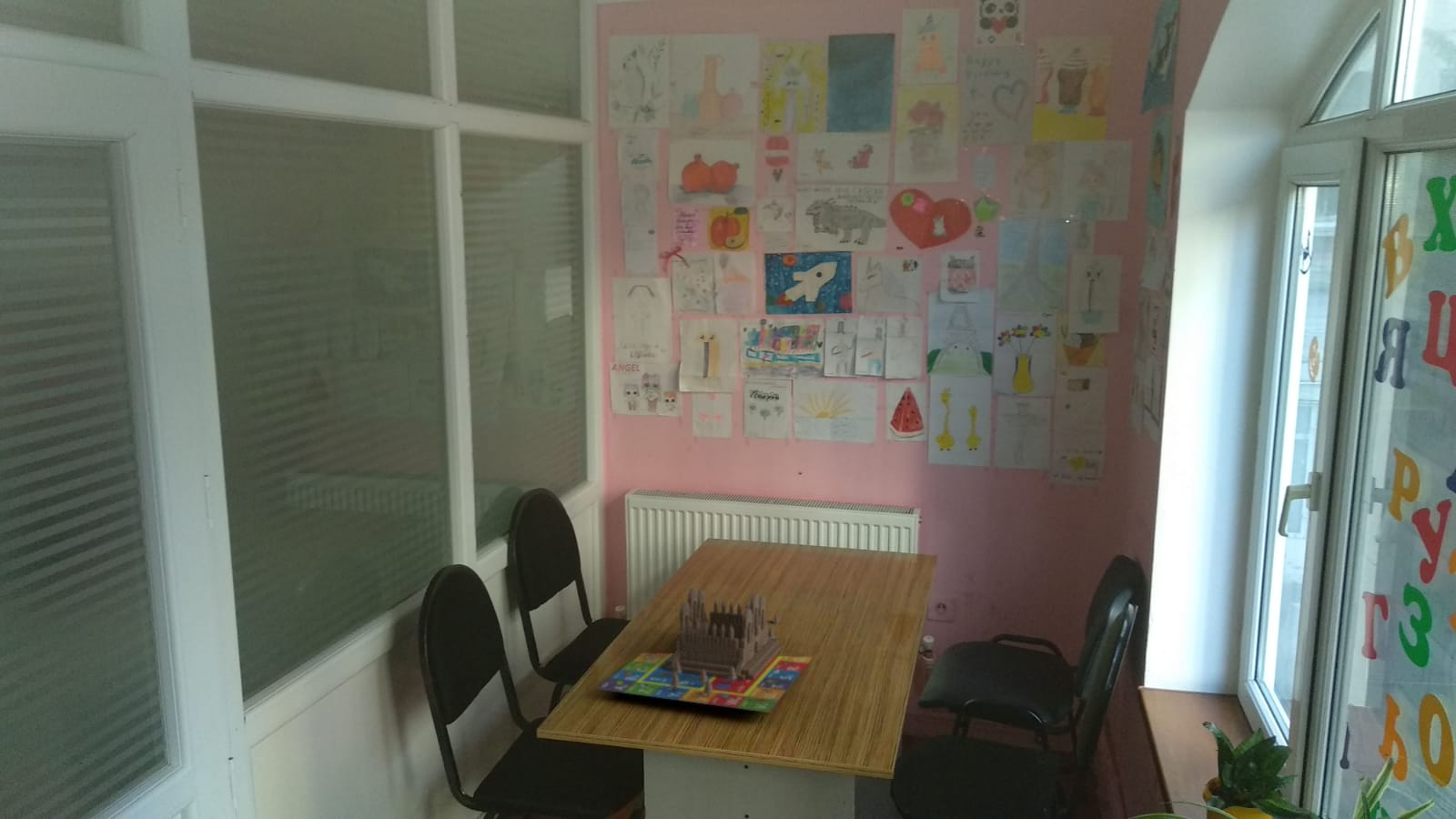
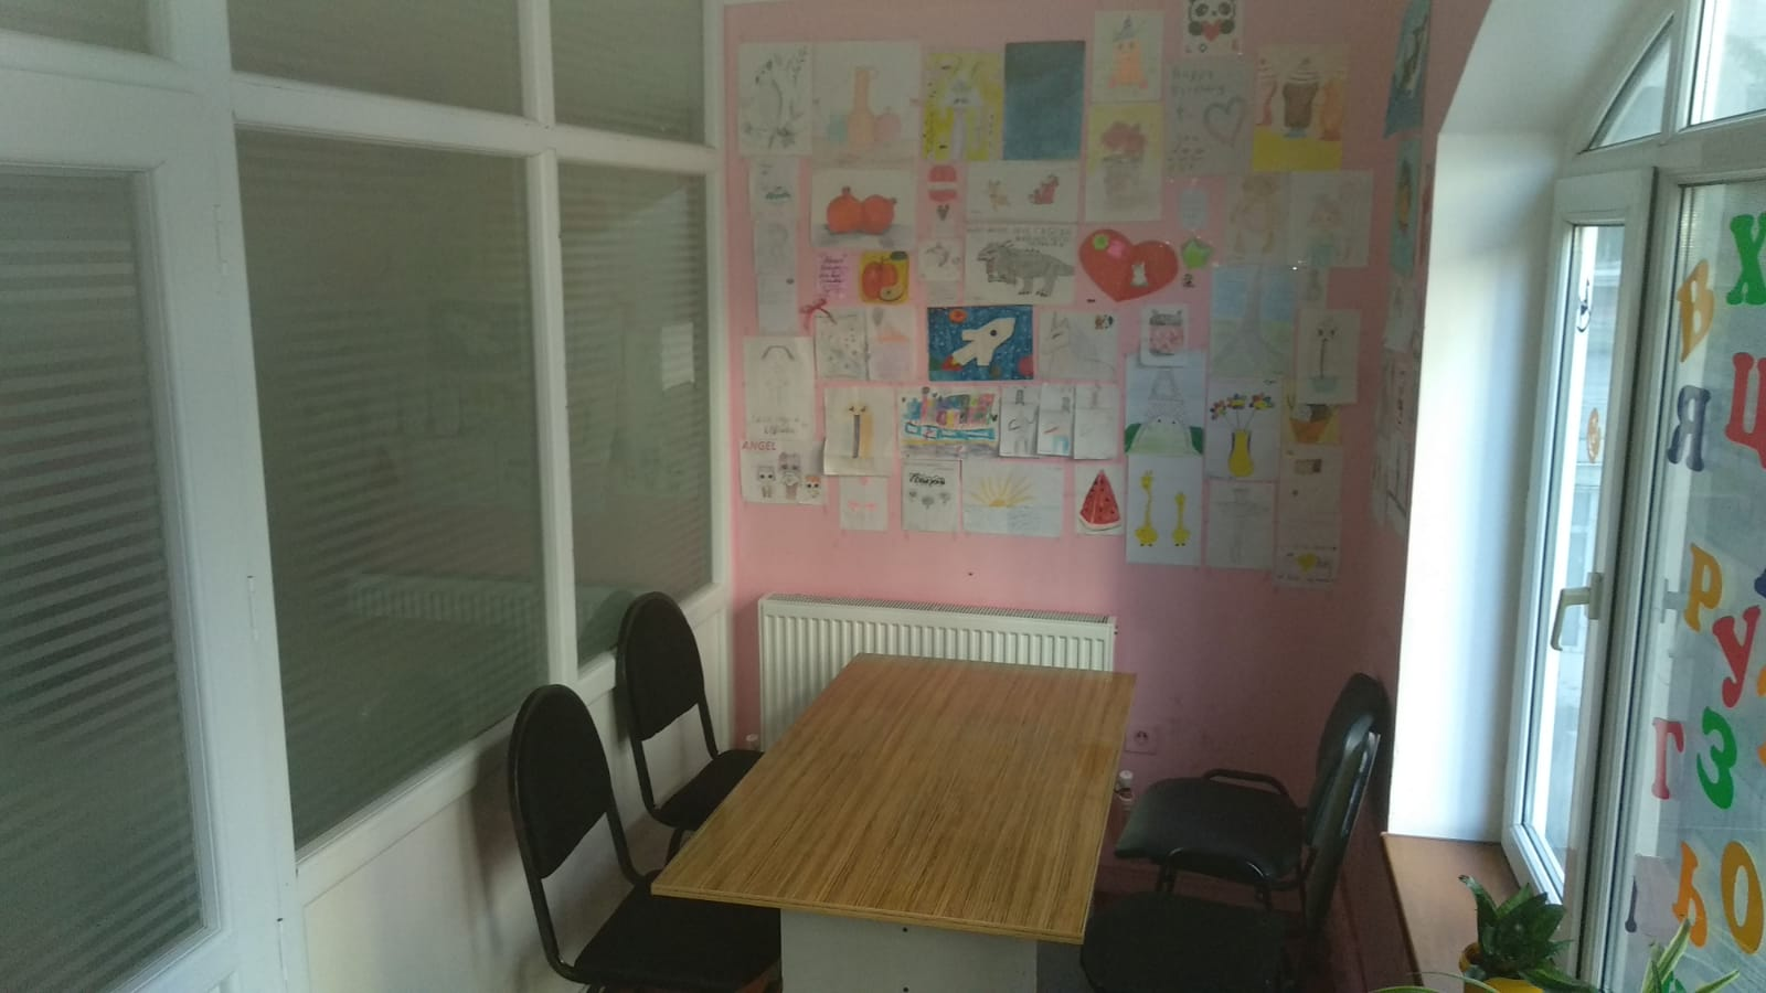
- board game [595,587,814,713]
